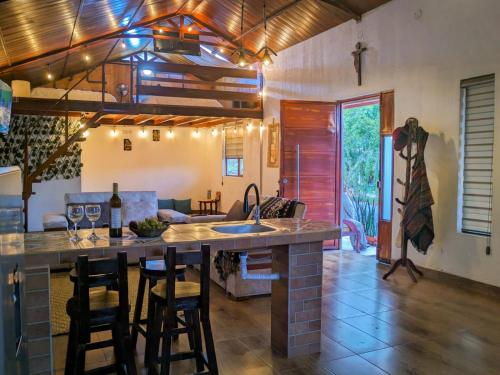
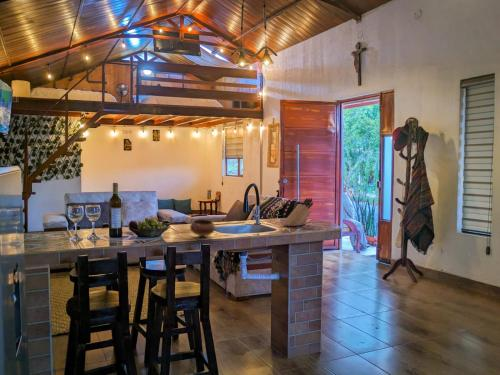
+ bowl [189,218,216,237]
+ knife block [281,197,314,227]
